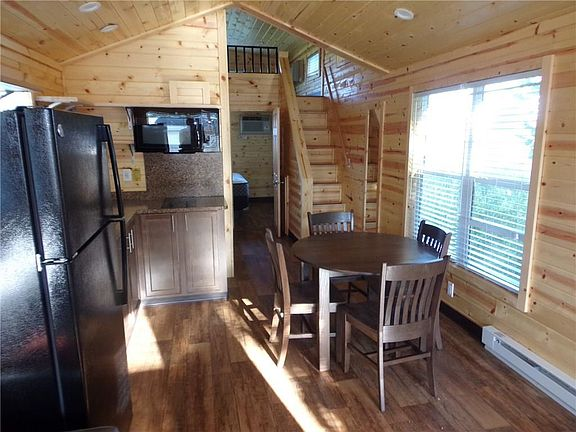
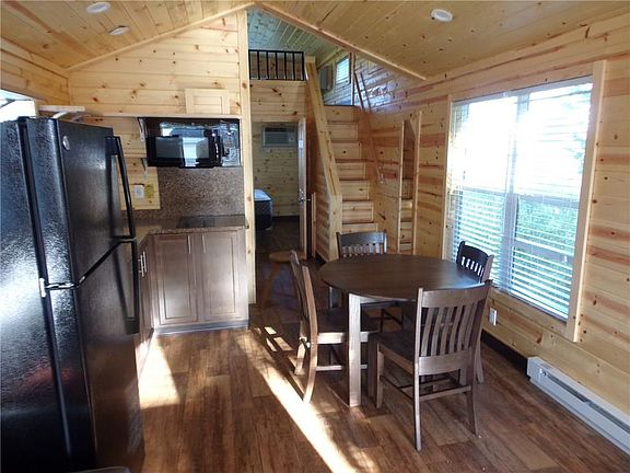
+ stool [259,250,307,310]
